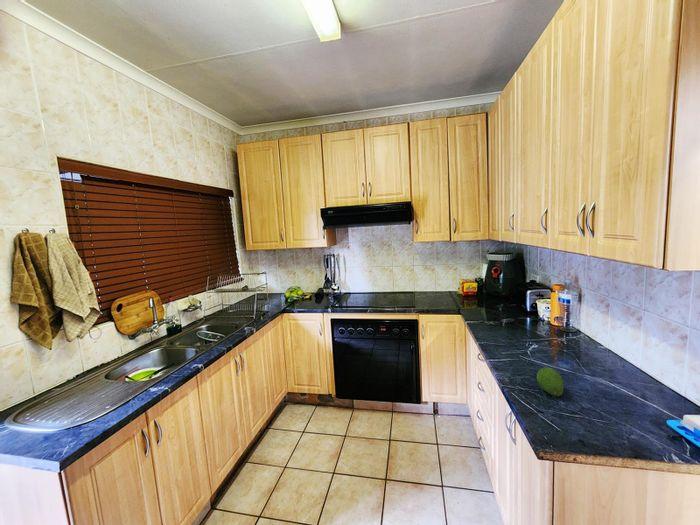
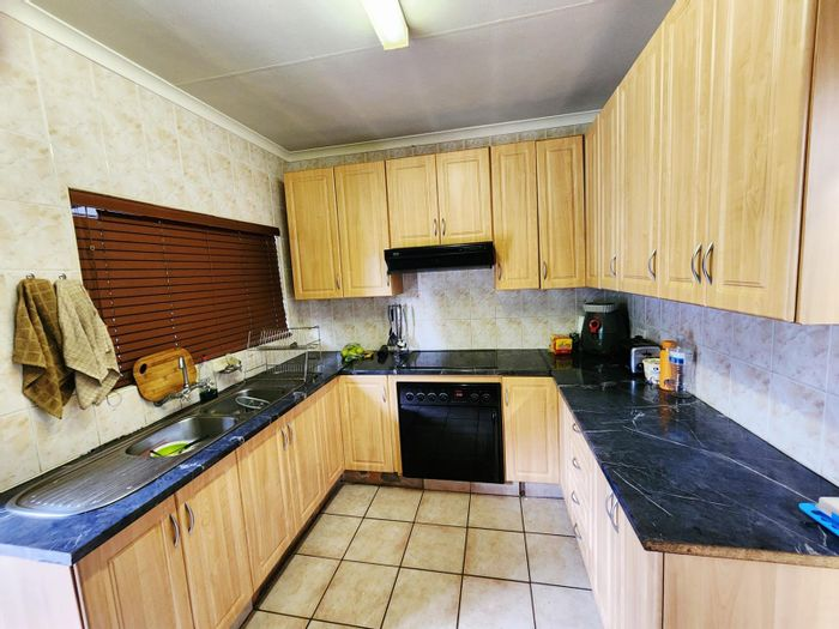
- fruit [536,366,565,397]
